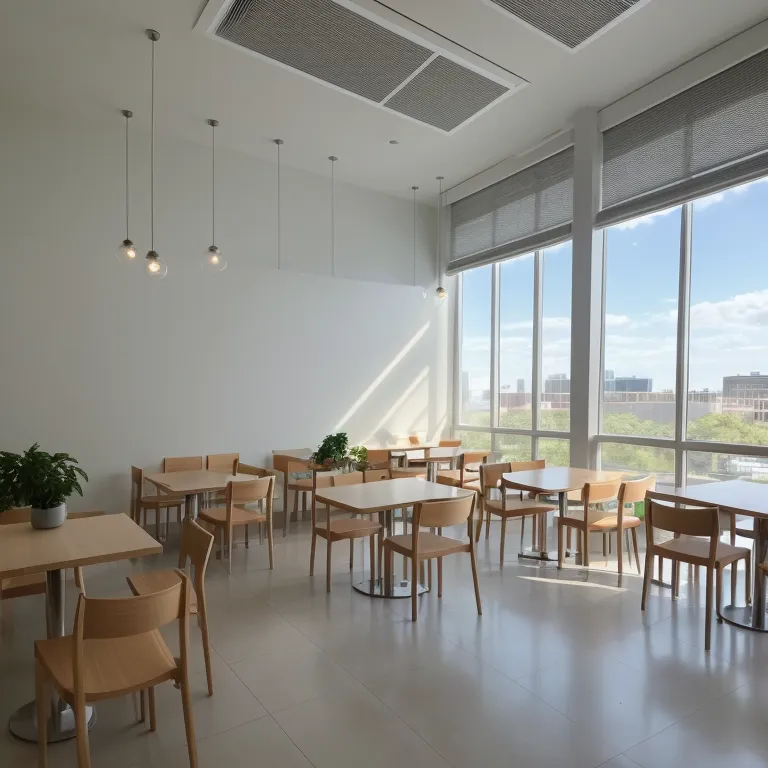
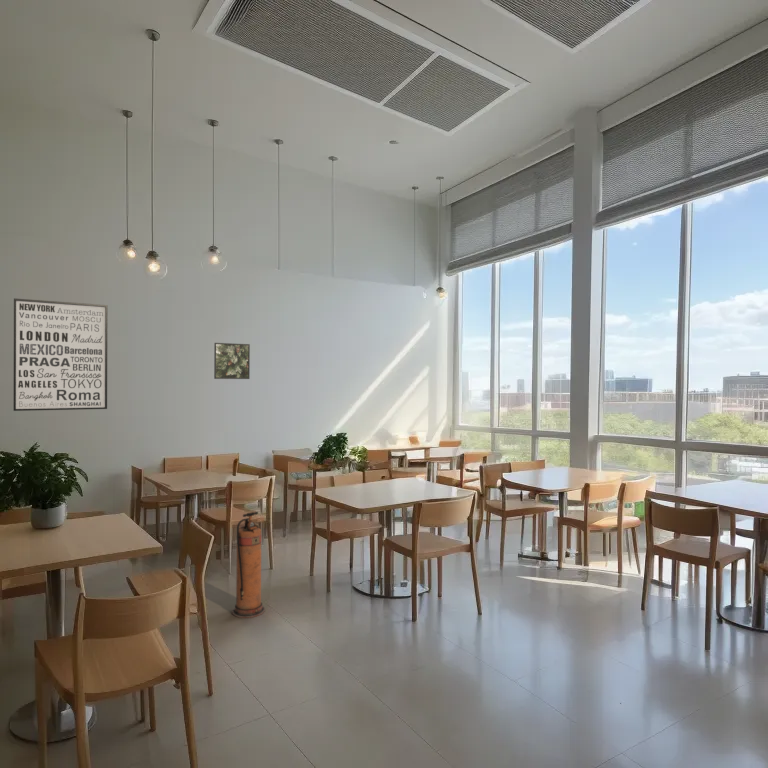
+ wall art [13,297,109,412]
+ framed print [213,342,251,380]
+ fire extinguisher [231,511,266,619]
